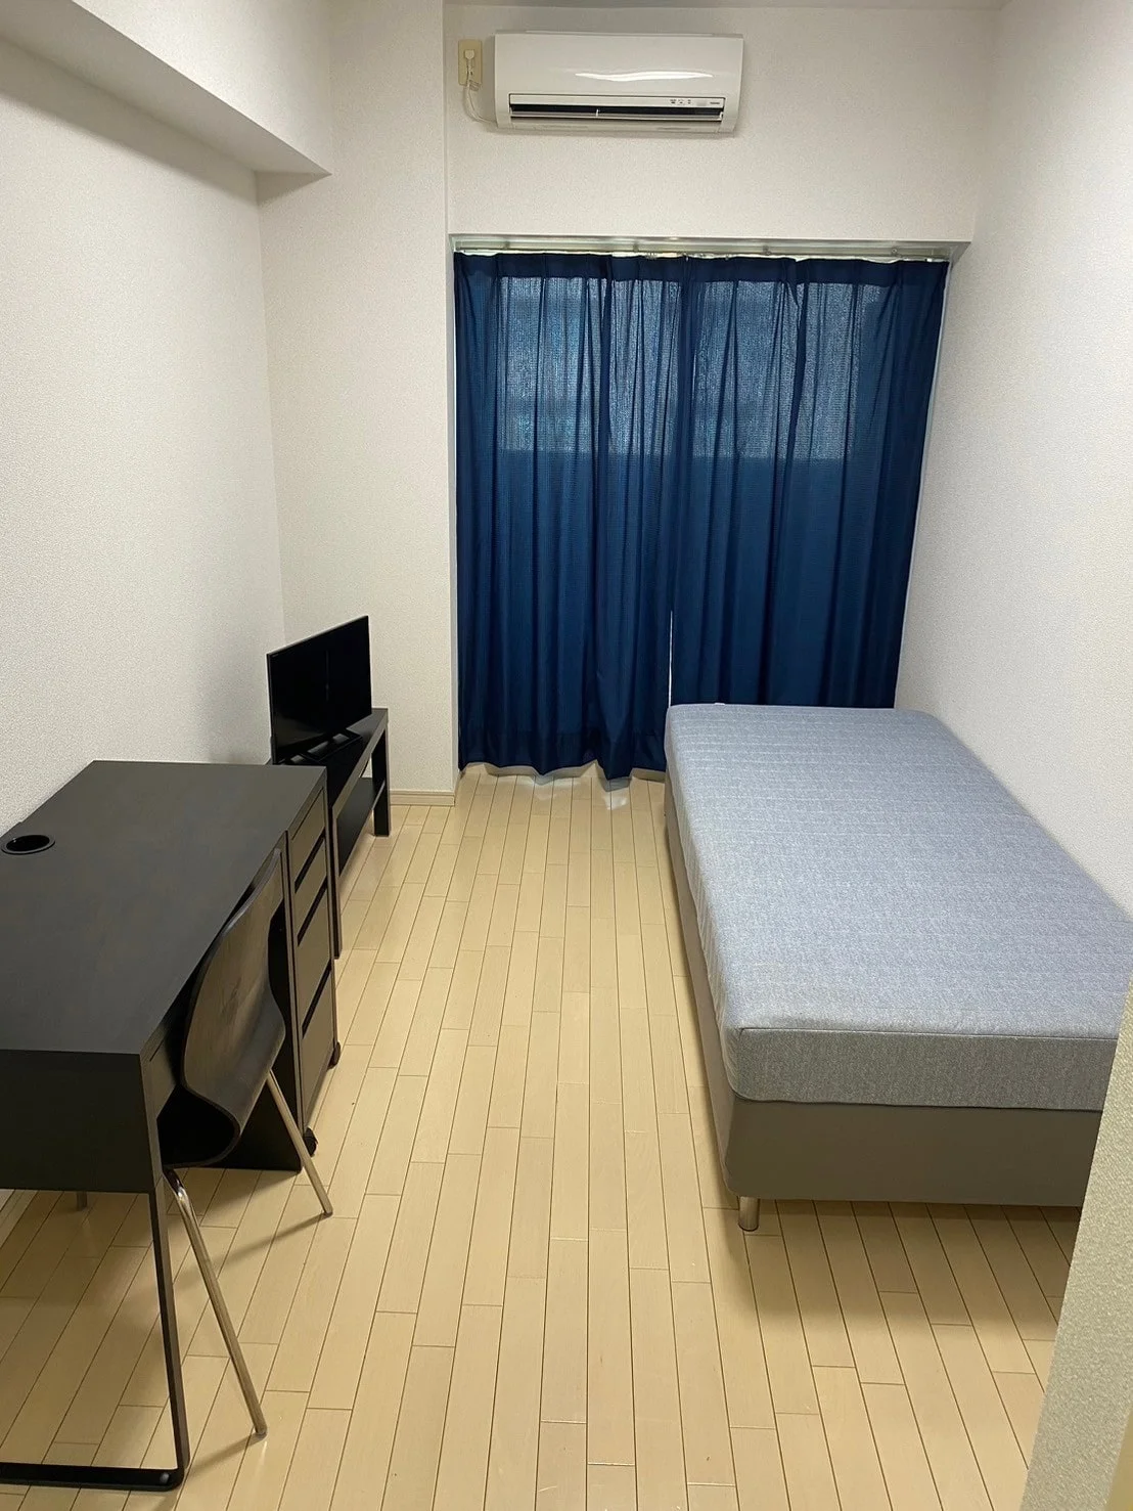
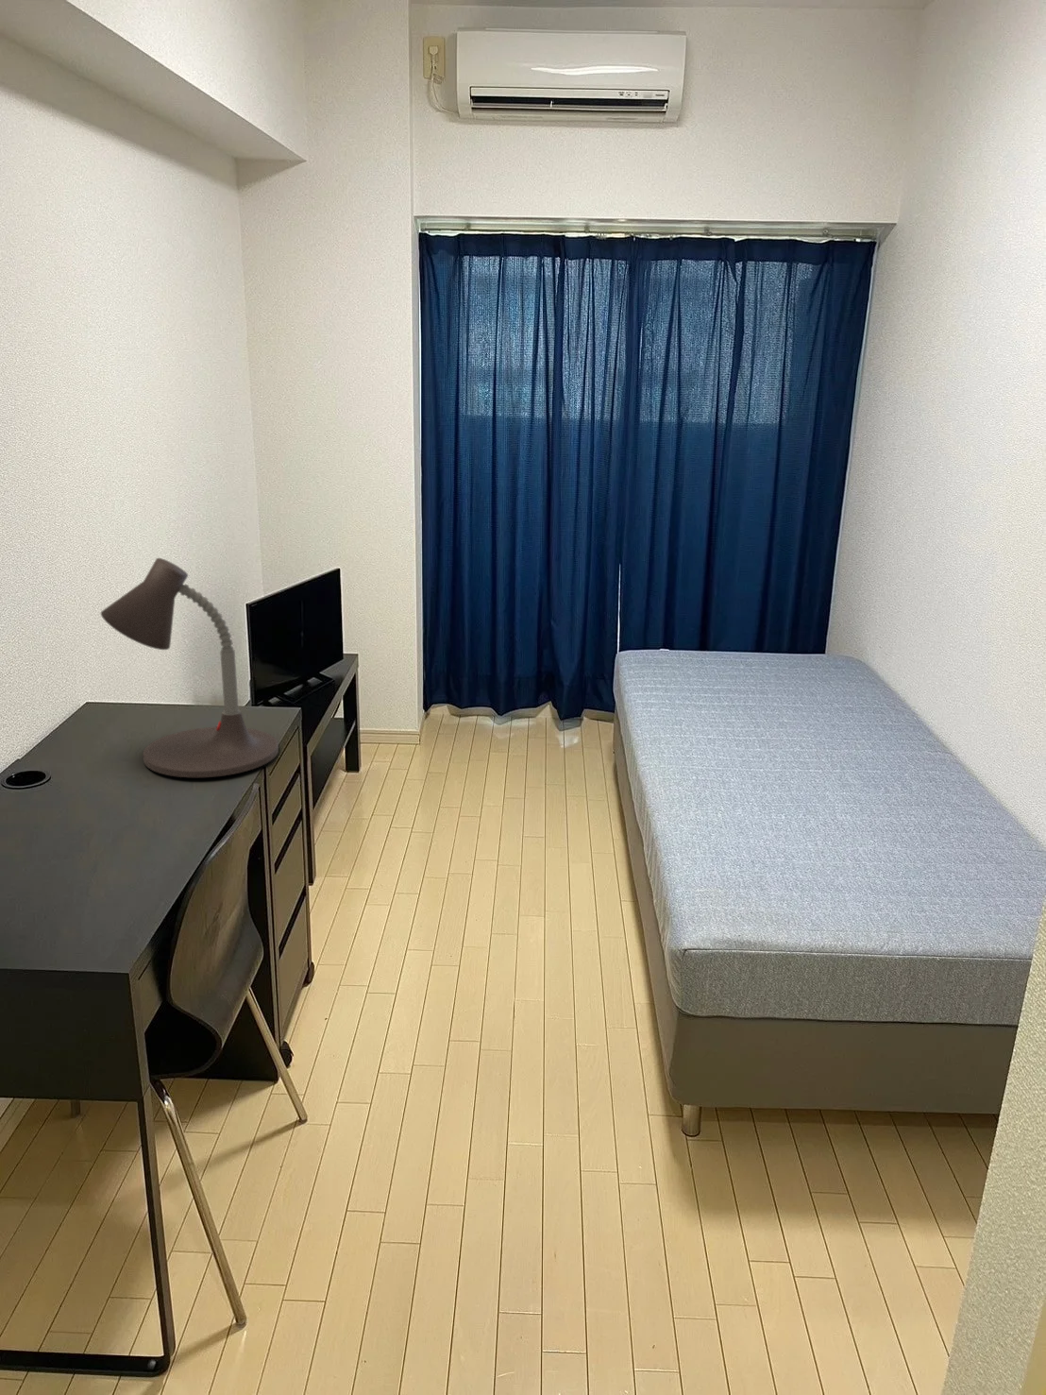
+ desk lamp [100,557,279,778]
